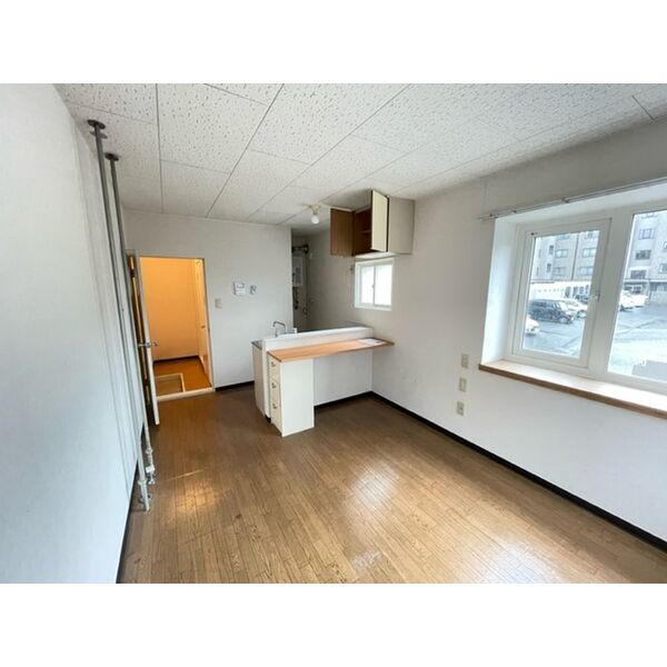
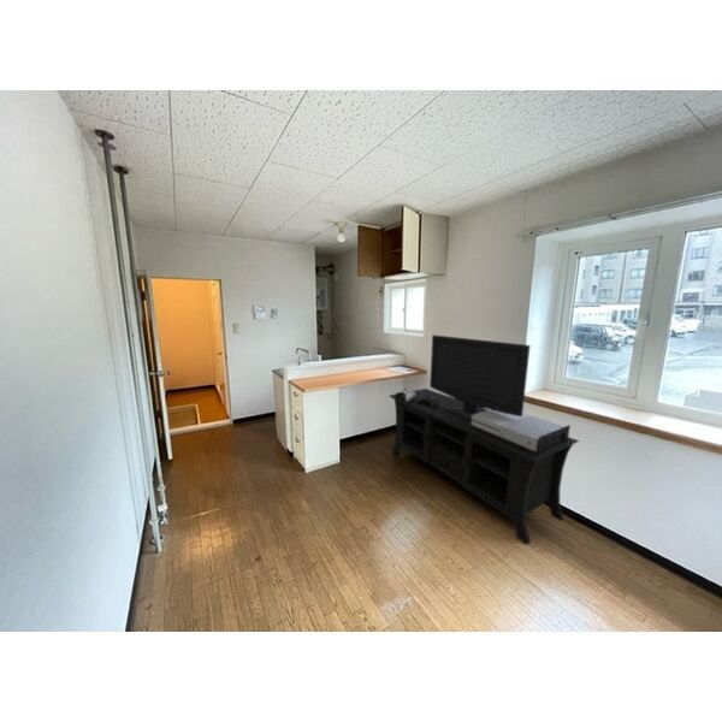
+ media console [387,333,580,546]
